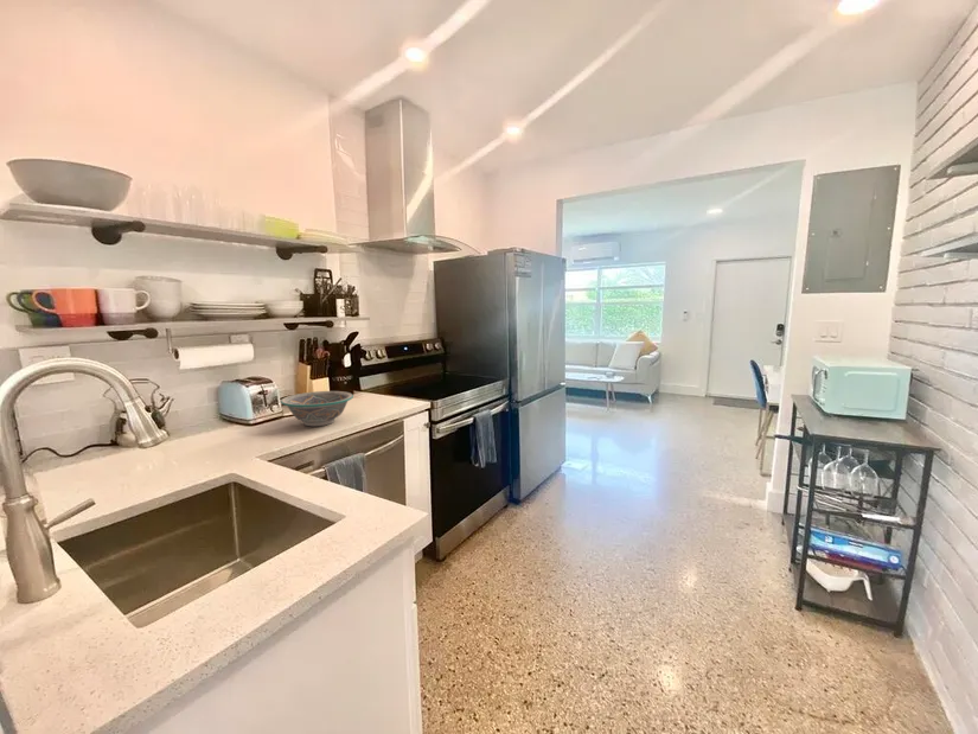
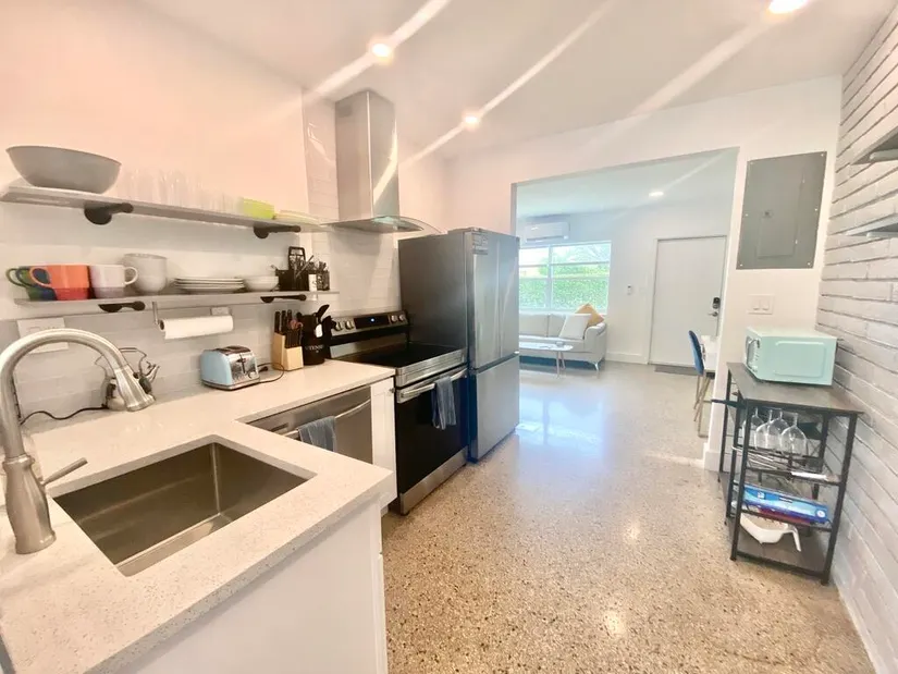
- bowl [280,390,354,427]
